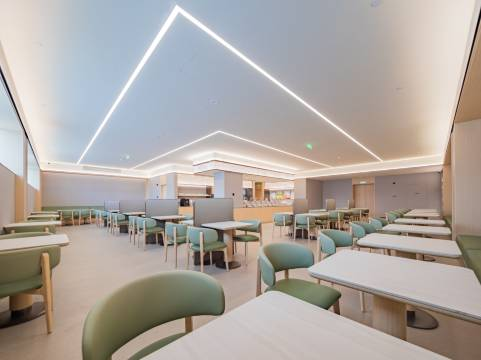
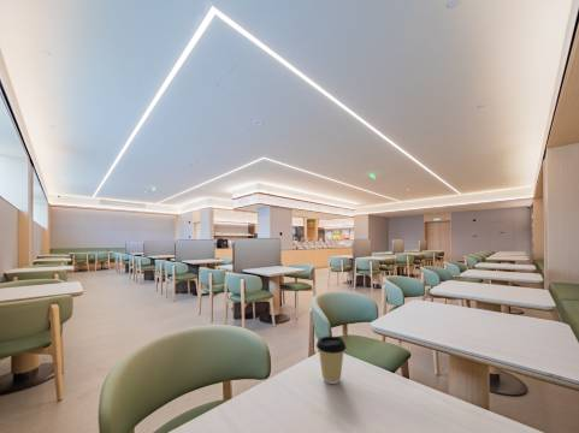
+ coffee cup [315,336,347,385]
